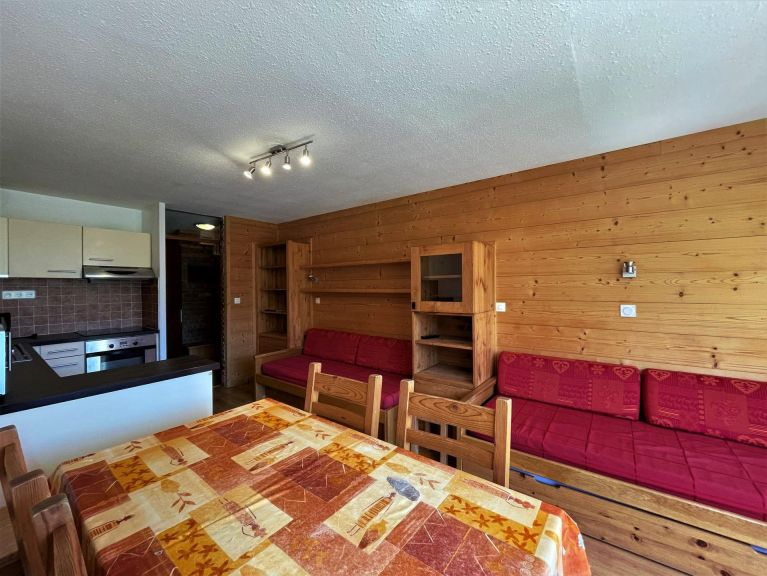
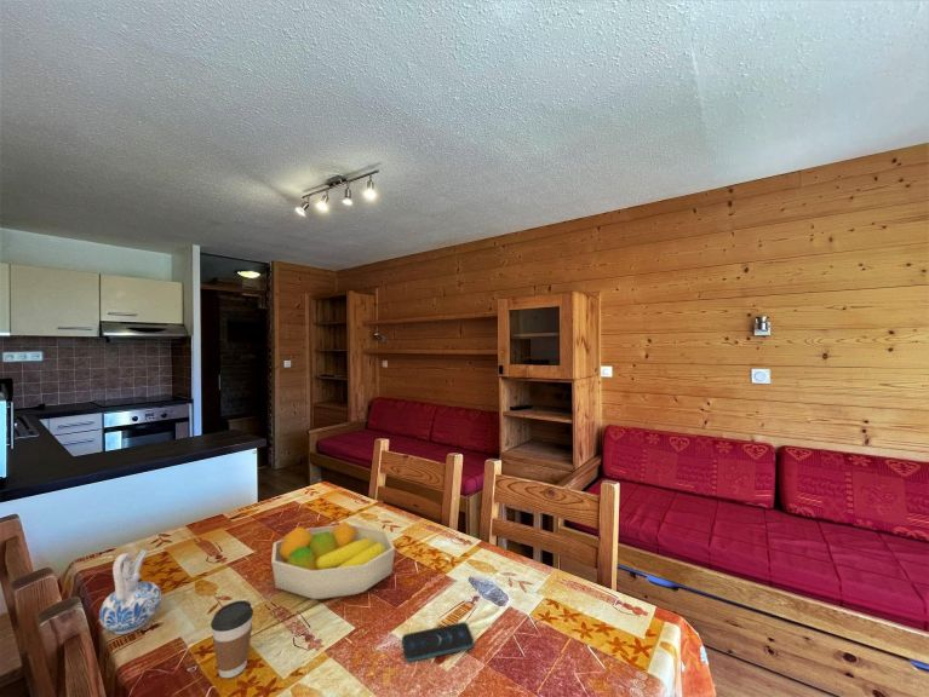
+ ceramic pitcher [98,548,162,635]
+ smartphone [401,621,475,663]
+ coffee cup [210,599,254,679]
+ fruit bowl [270,520,396,600]
